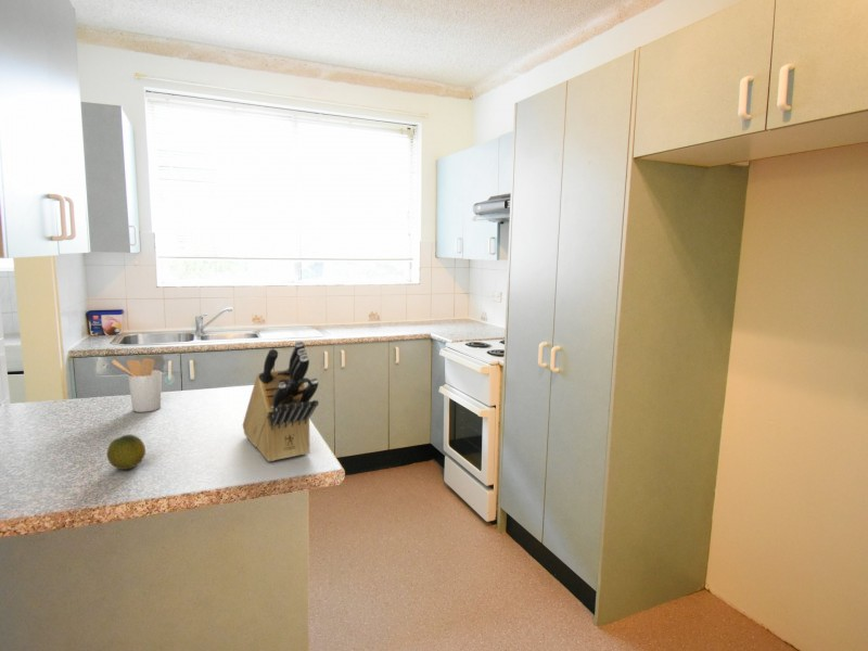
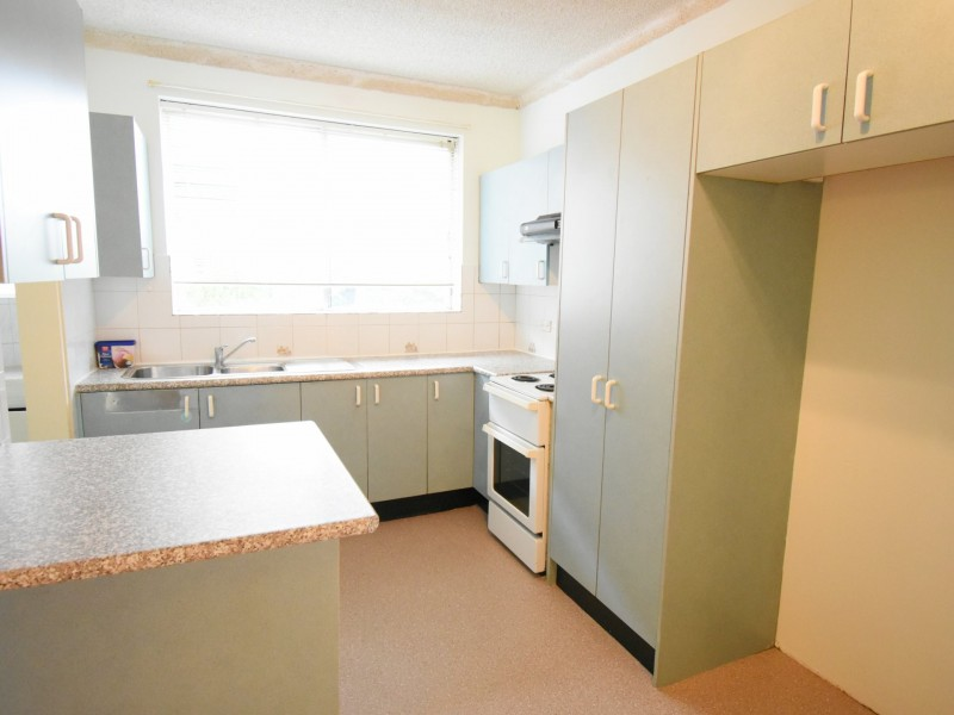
- utensil holder [111,357,163,413]
- knife block [242,340,319,462]
- fruit [106,433,146,471]
